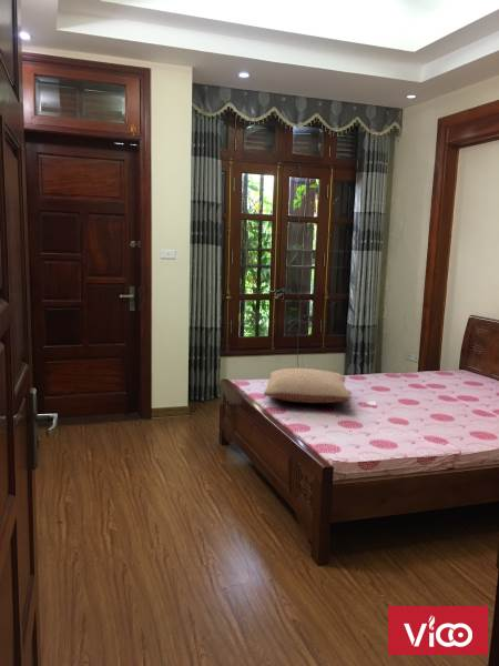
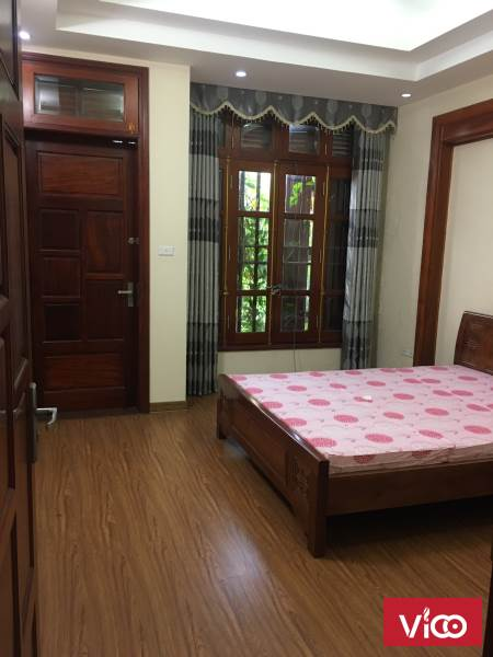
- pillow [263,367,352,404]
